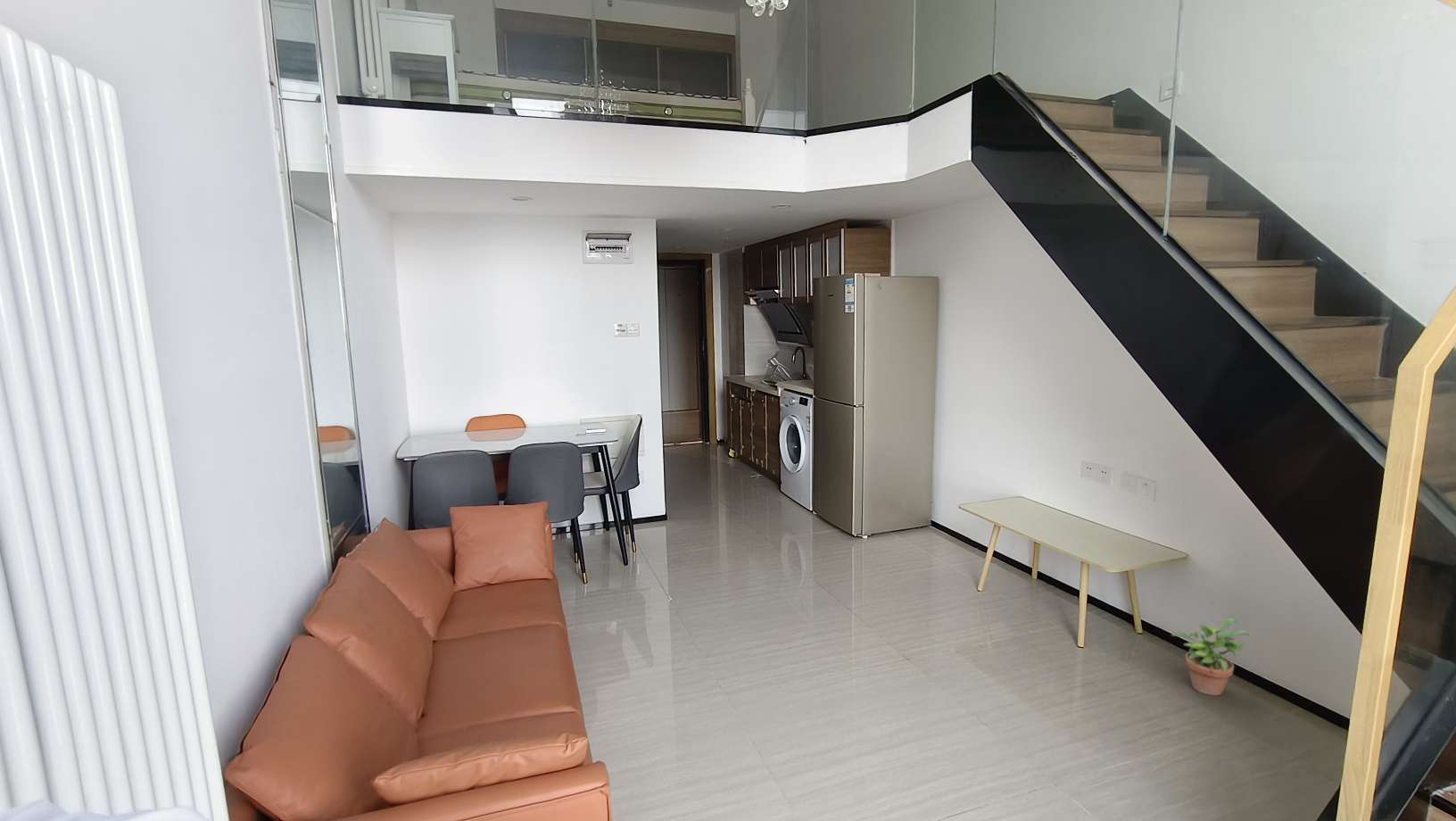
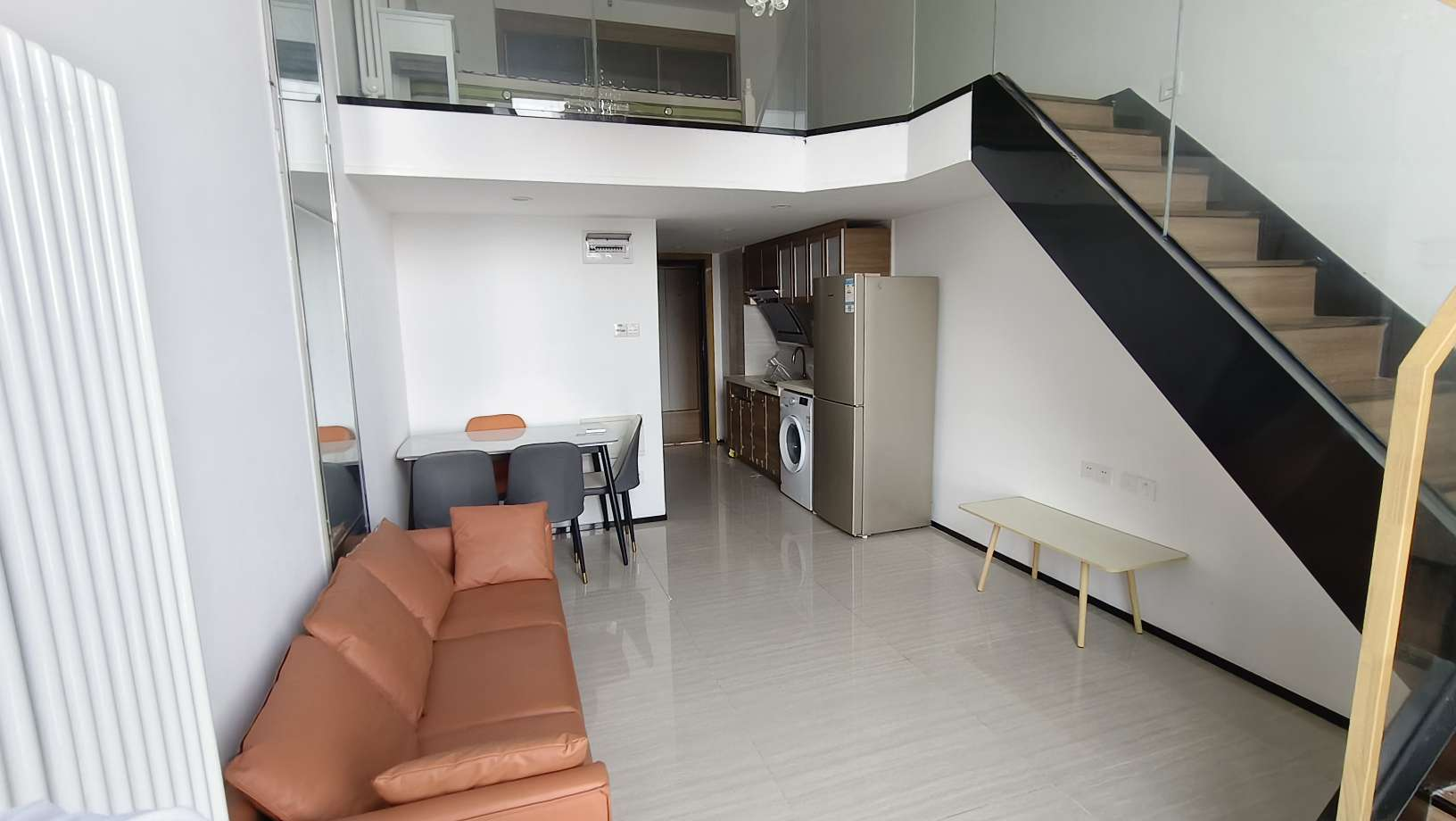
- potted plant [1171,618,1250,697]
